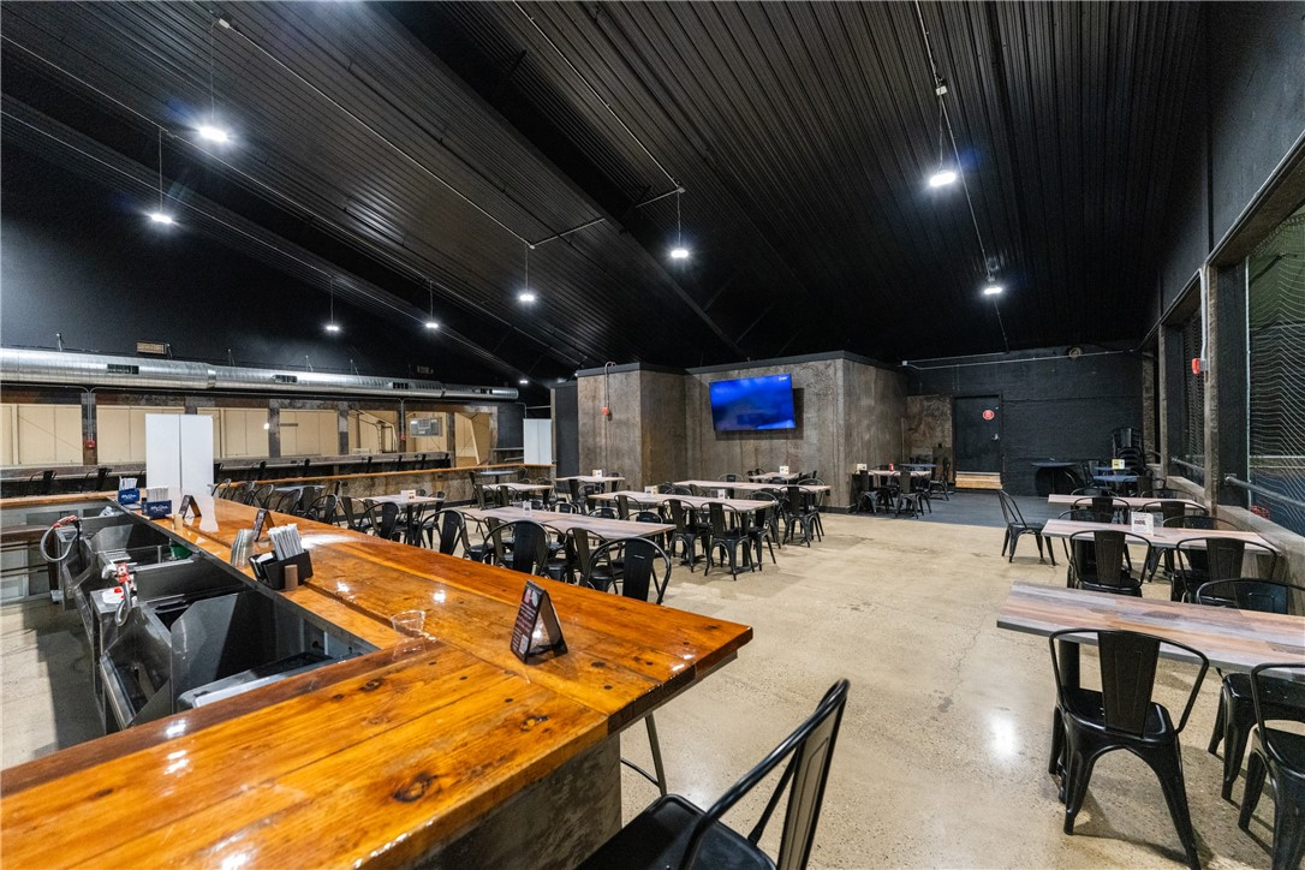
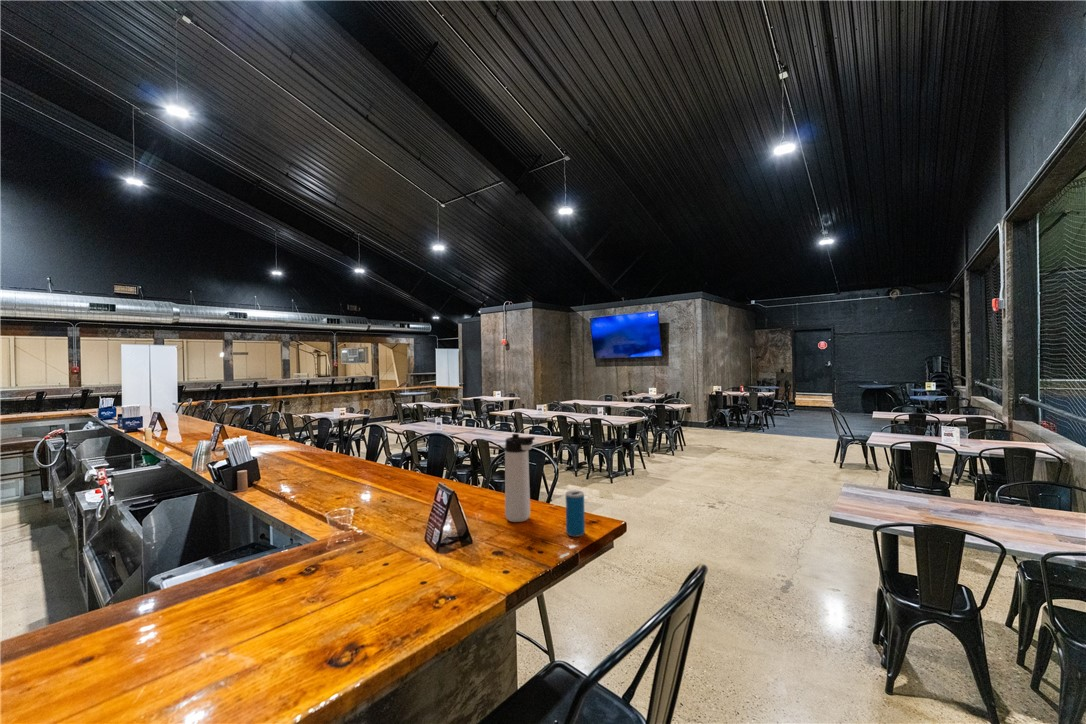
+ thermos bottle [504,433,536,523]
+ beverage can [565,489,586,537]
